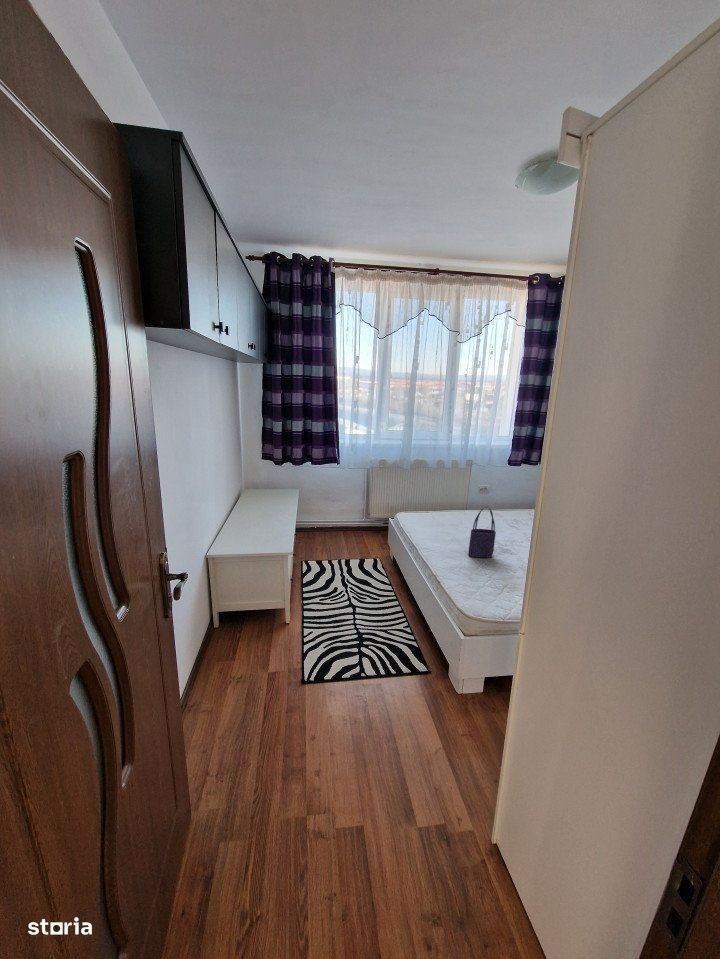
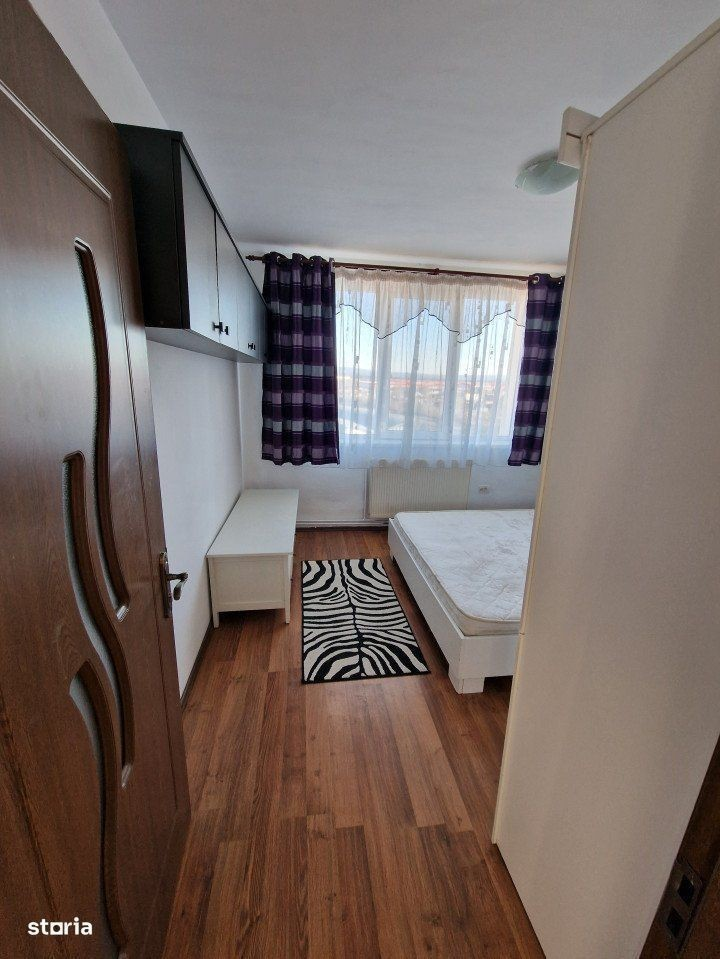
- tote bag [467,506,497,559]
